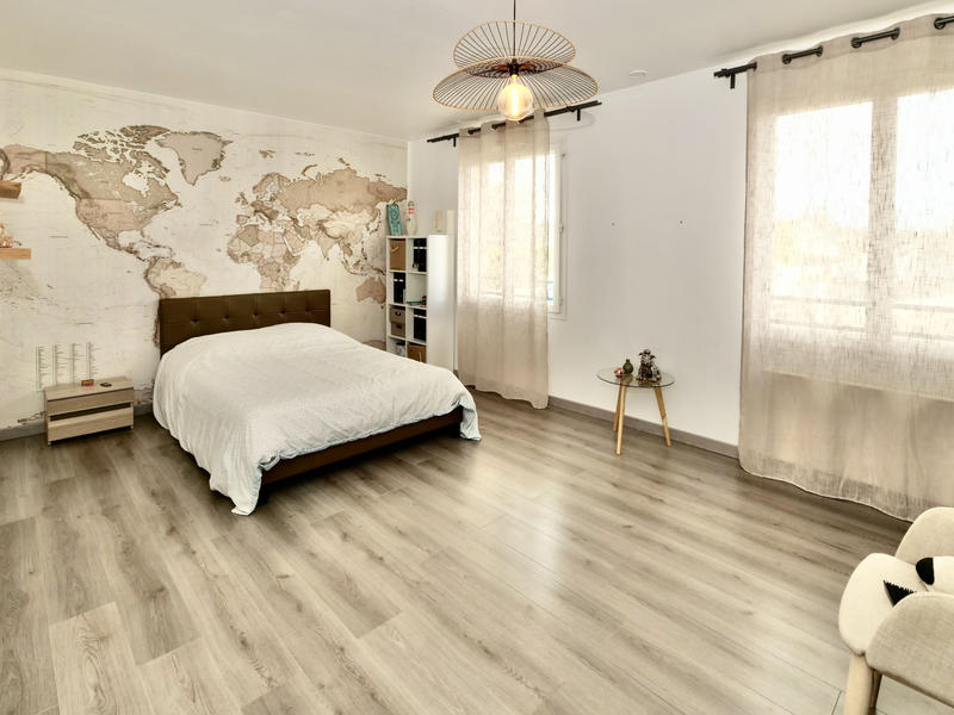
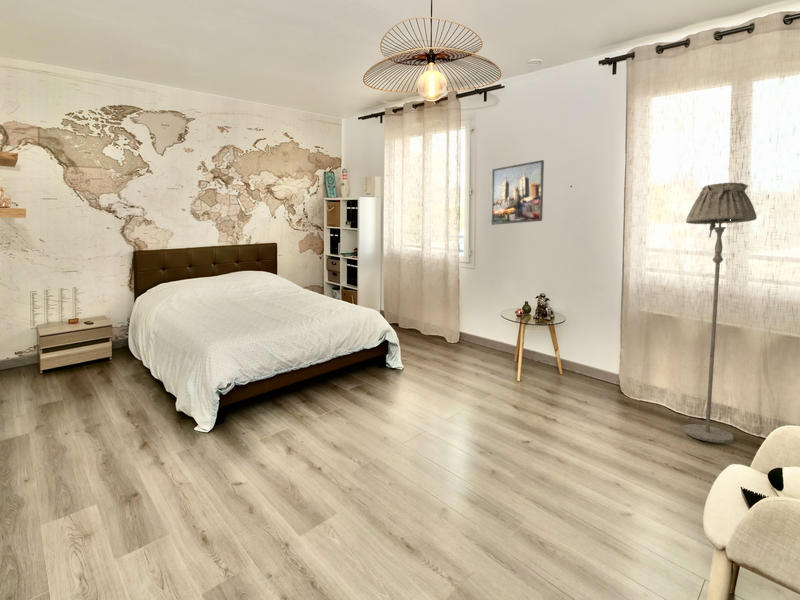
+ floor lamp [681,182,758,444]
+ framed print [490,159,545,226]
